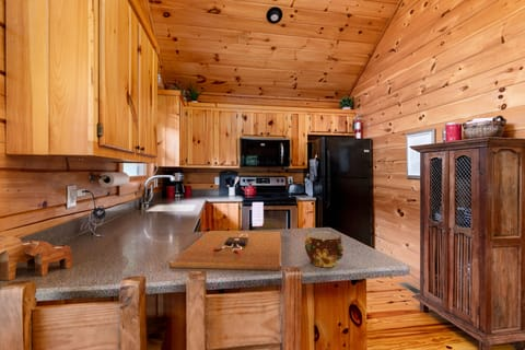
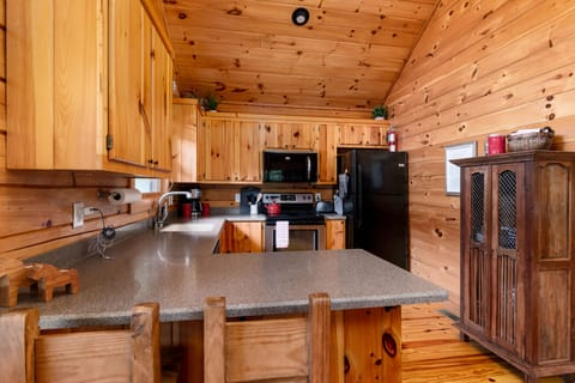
- cup [304,231,345,268]
- cutting board [168,230,282,271]
